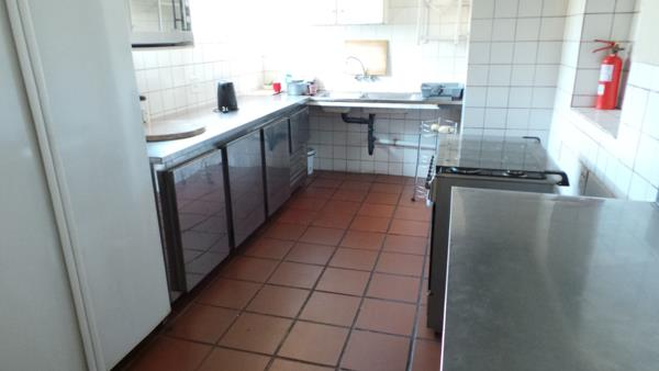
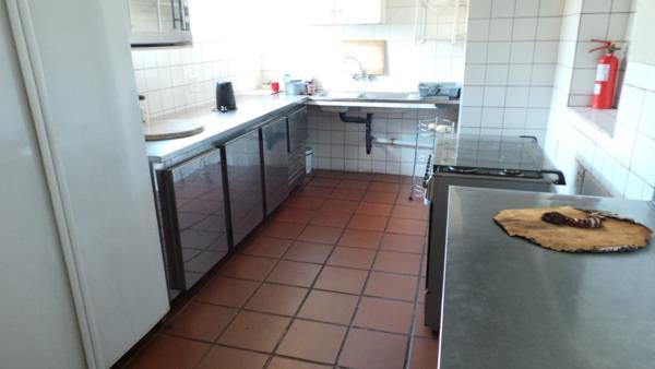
+ cutting board [492,205,655,253]
